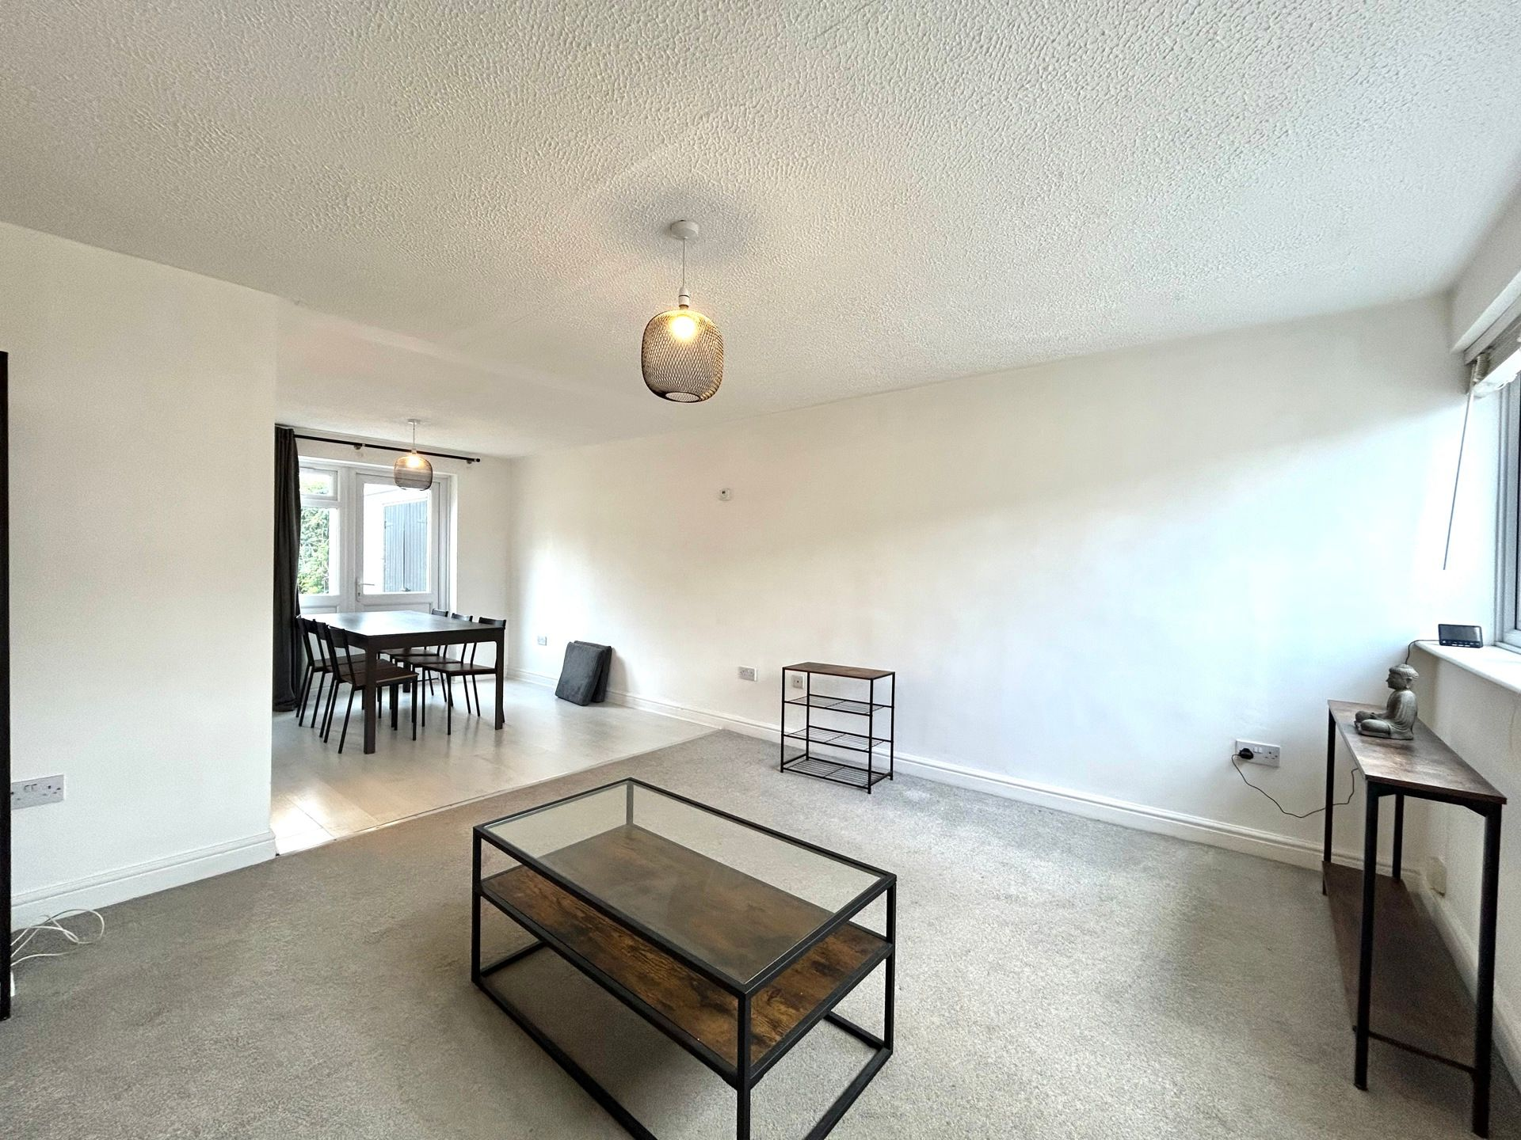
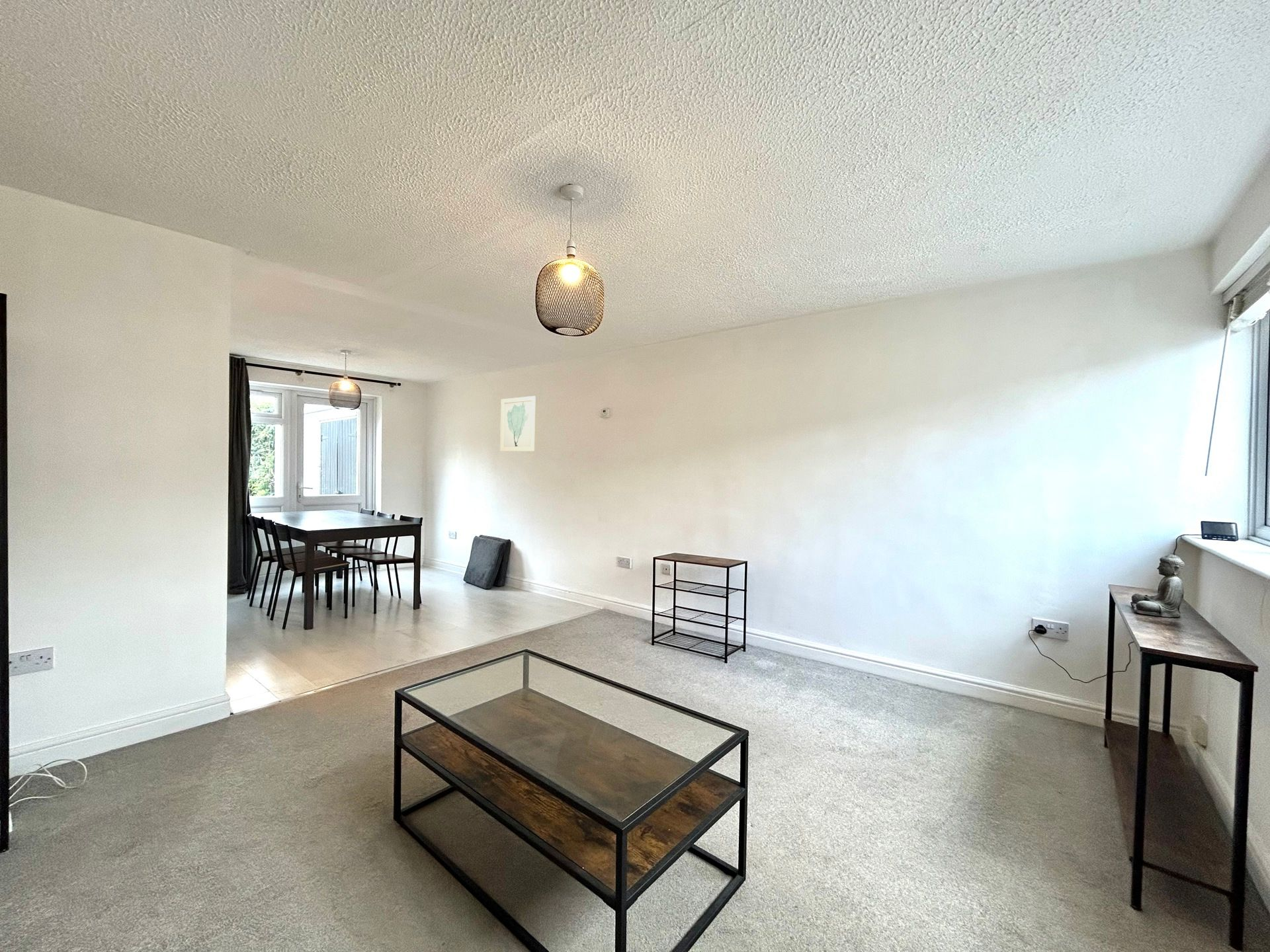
+ wall art [499,395,536,452]
